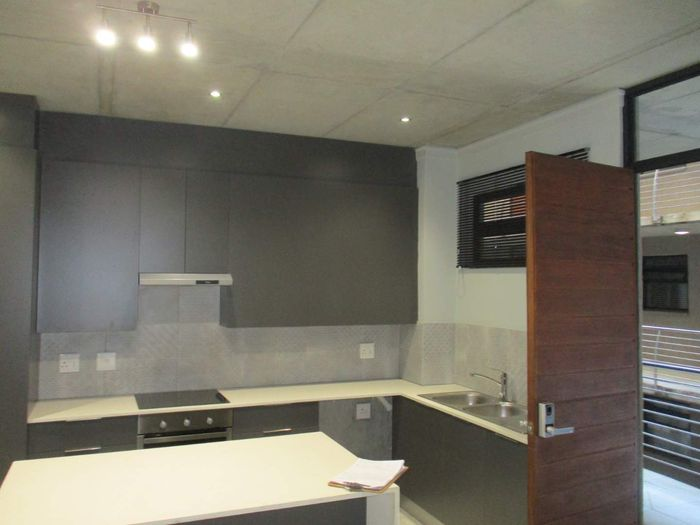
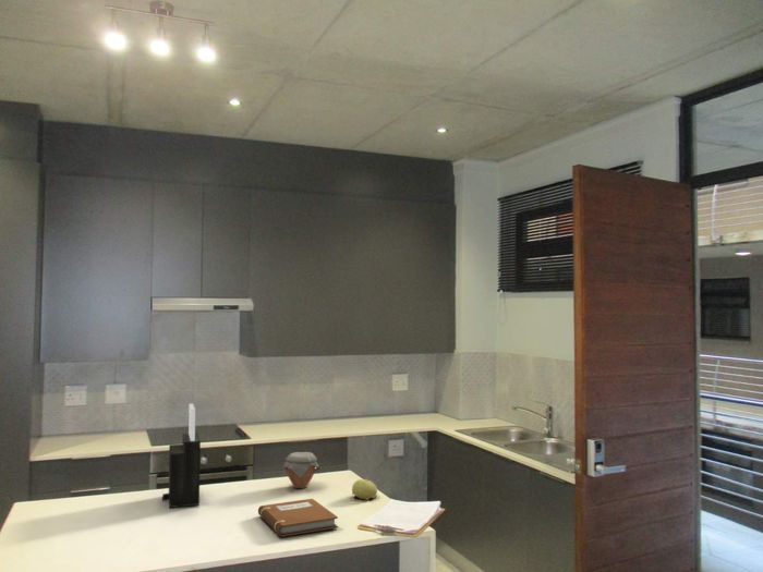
+ notebook [257,498,339,537]
+ knife block [161,403,202,509]
+ fruit [351,478,378,501]
+ jar [282,451,322,489]
